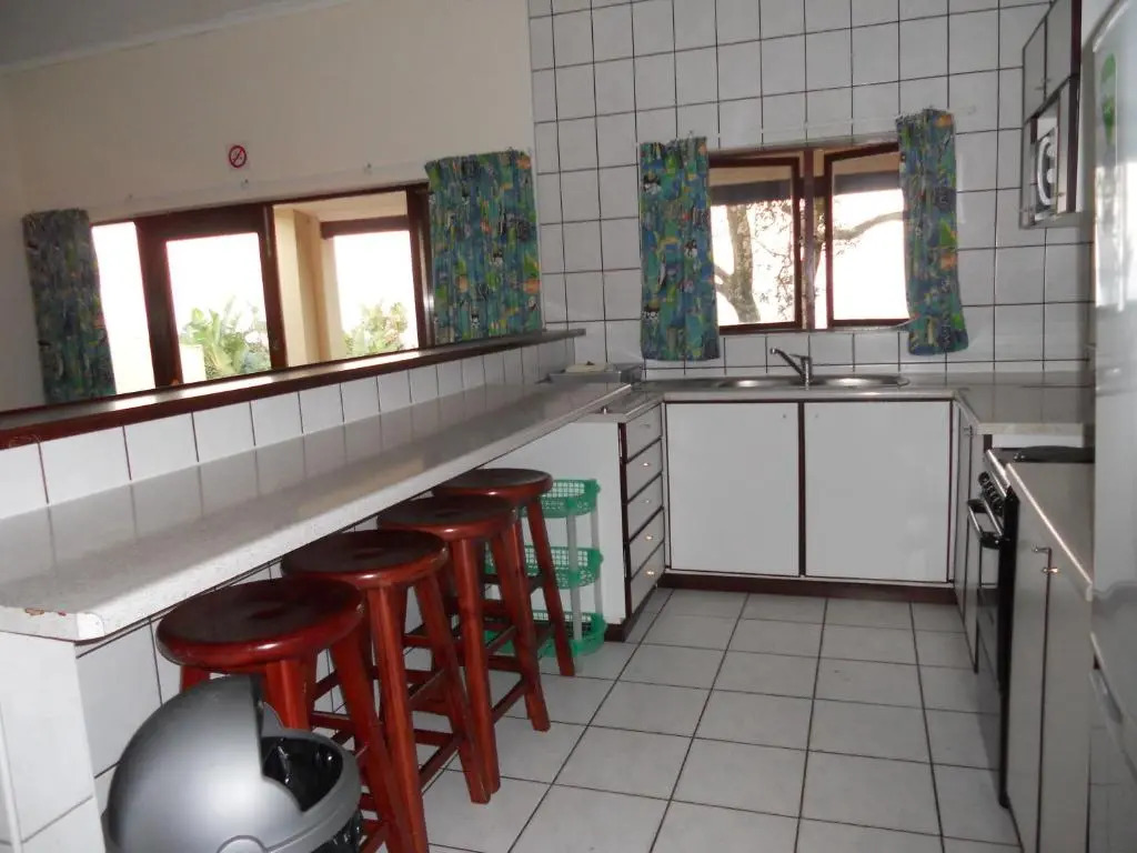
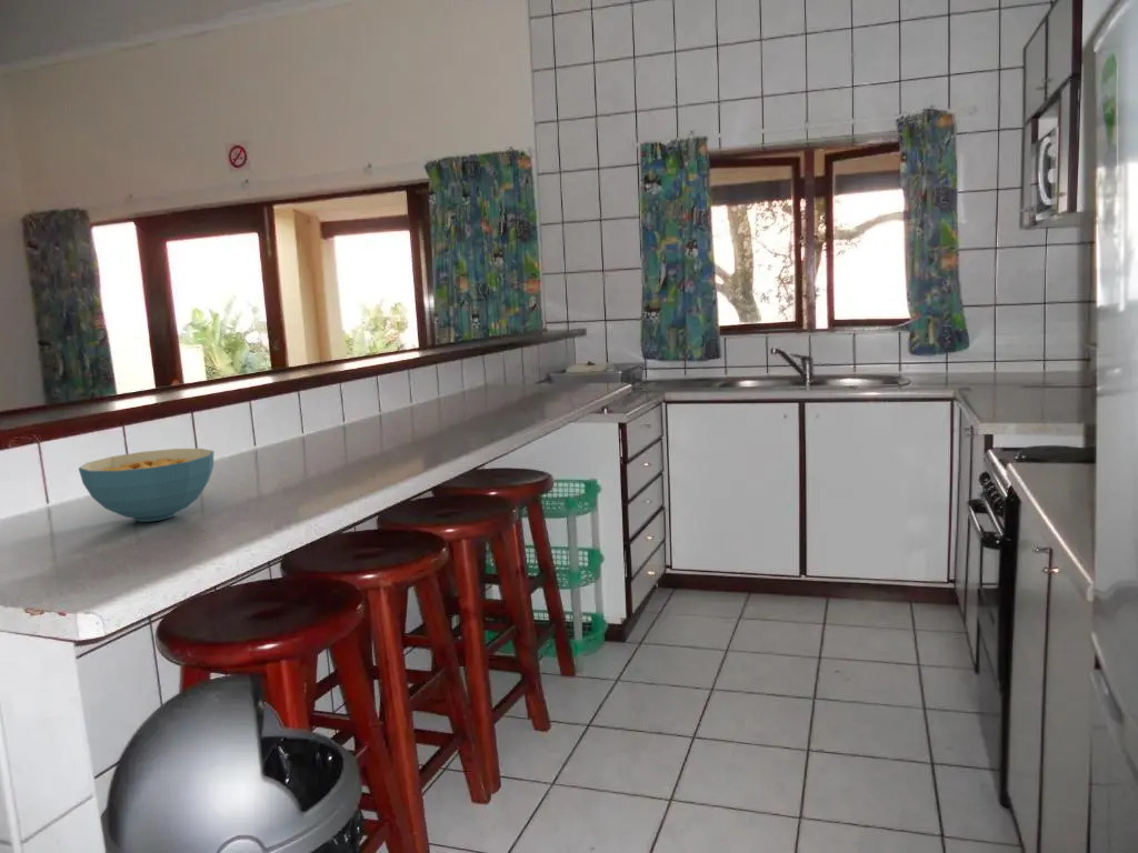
+ cereal bowl [78,448,214,523]
